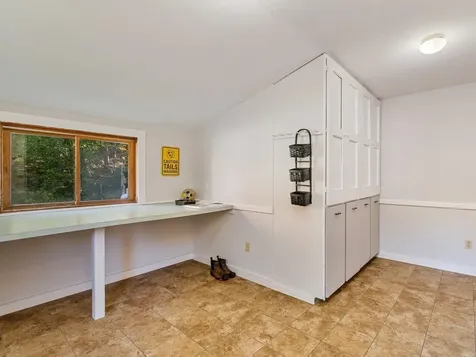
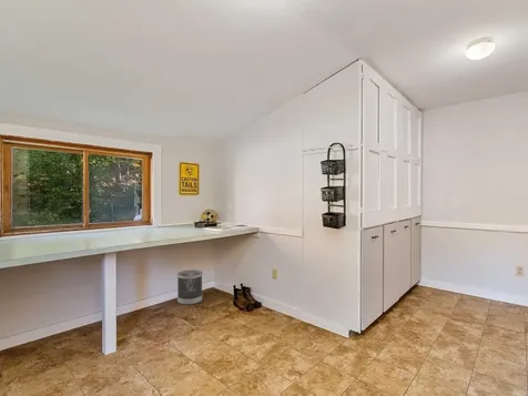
+ wastebasket [176,268,203,306]
